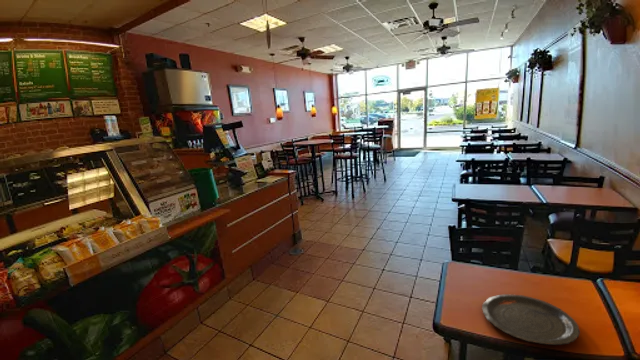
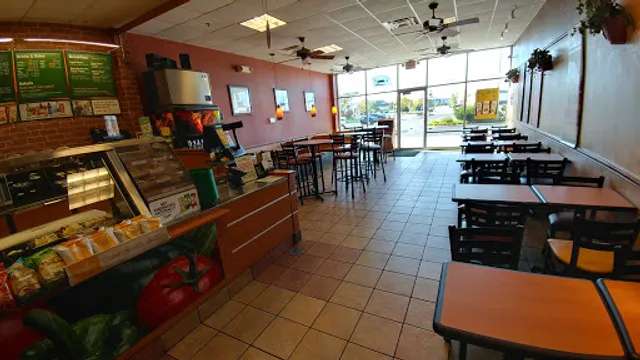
- plate [481,293,581,346]
